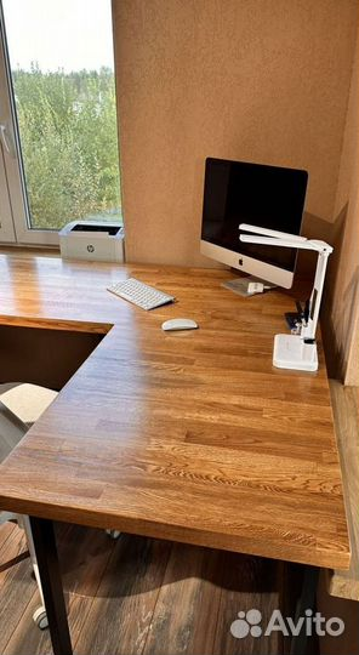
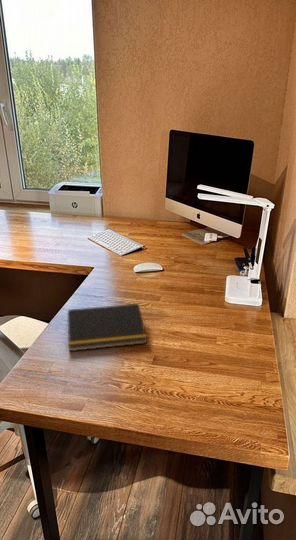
+ notepad [66,303,148,352]
